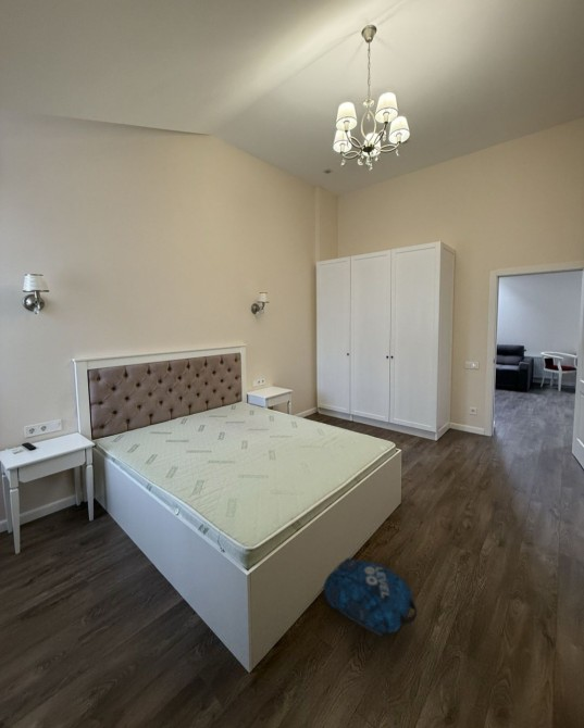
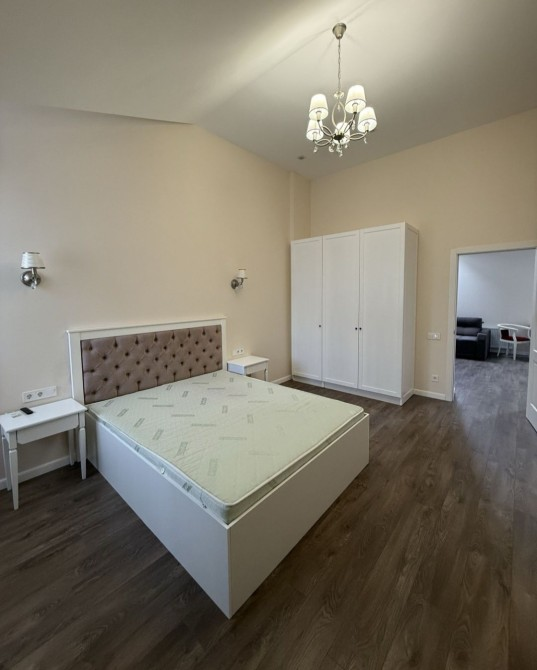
- backpack [323,557,418,637]
